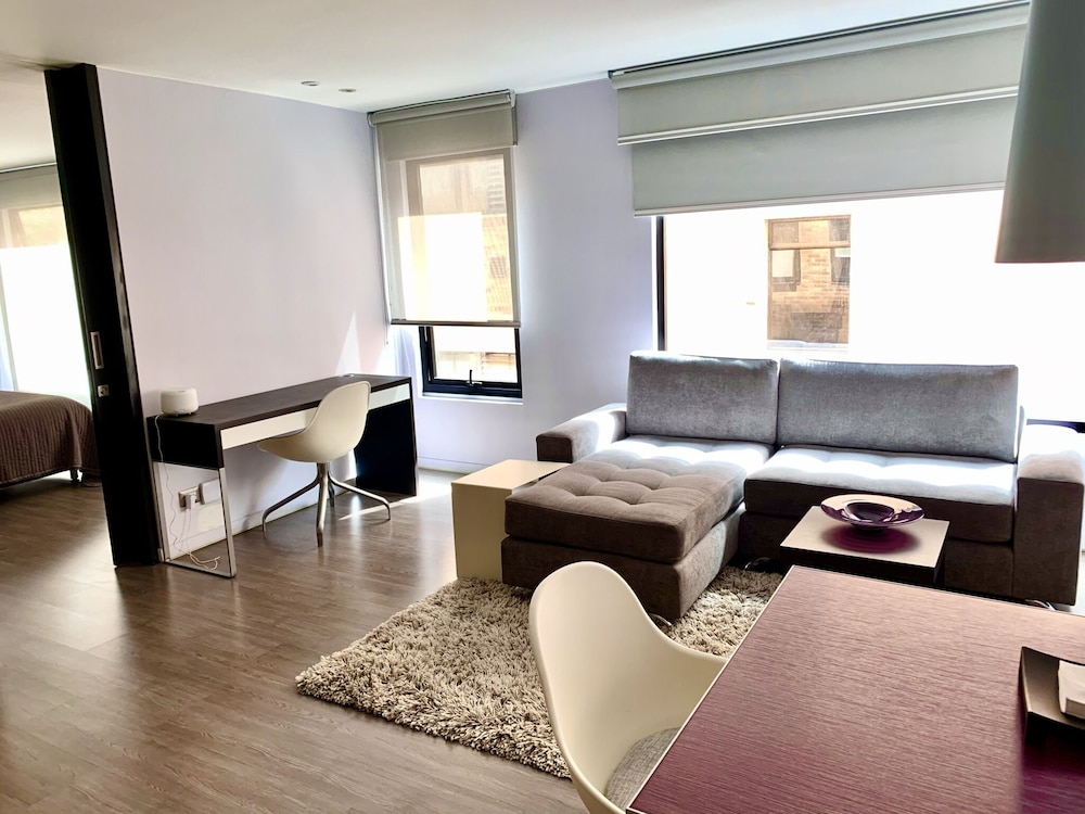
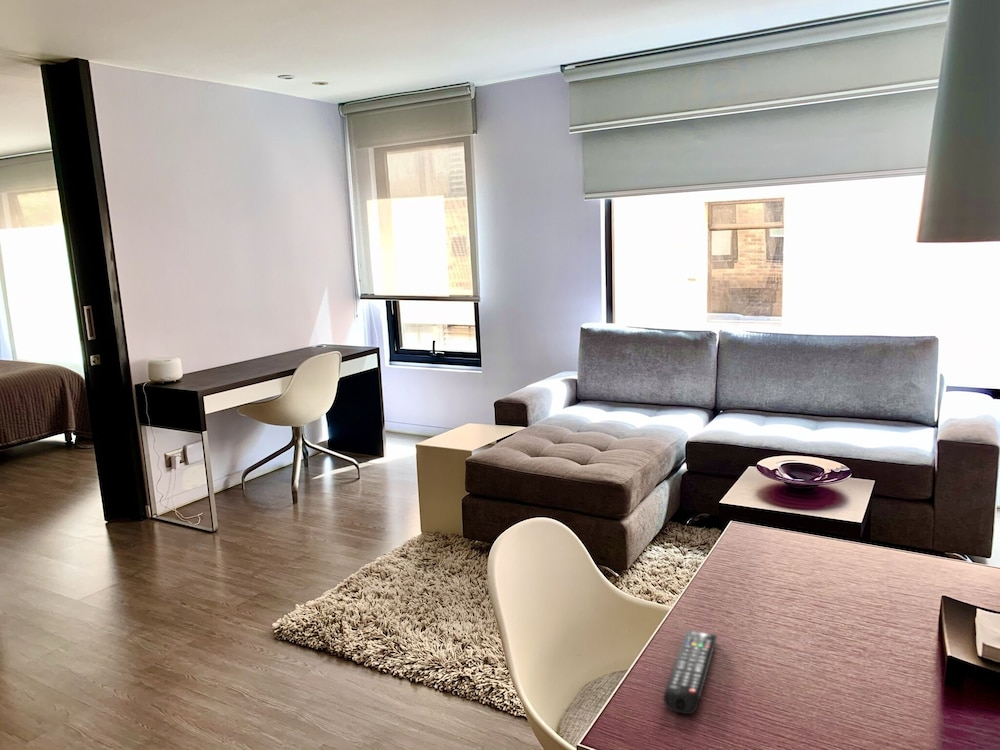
+ remote control [663,629,718,715]
